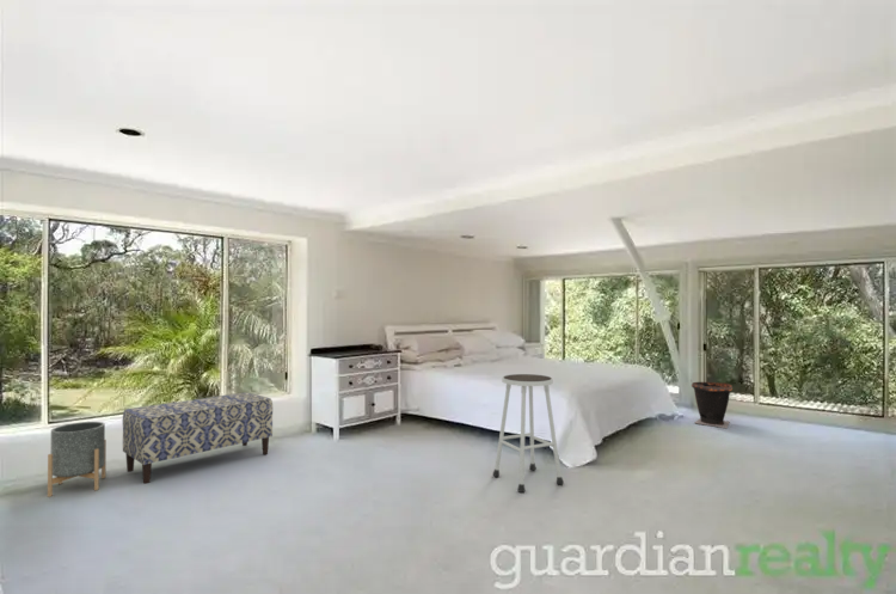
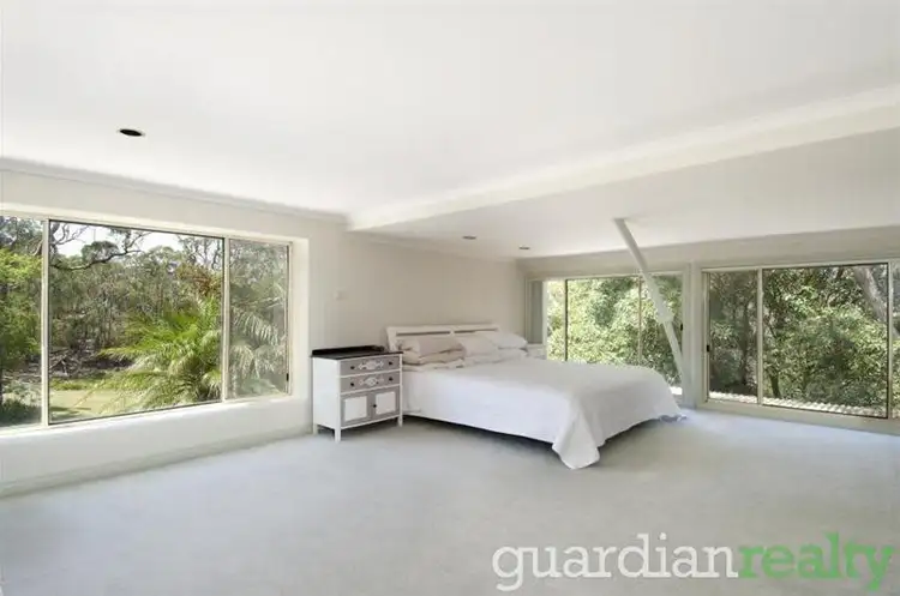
- stool [491,373,565,494]
- bench [122,391,274,485]
- waste bin [689,379,734,429]
- planter [47,421,108,498]
